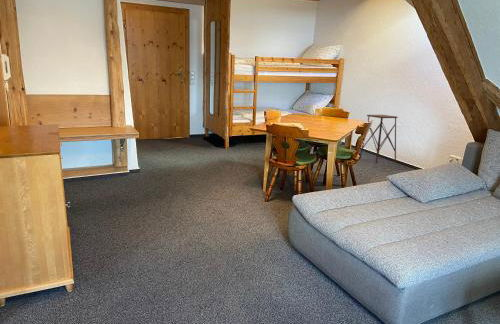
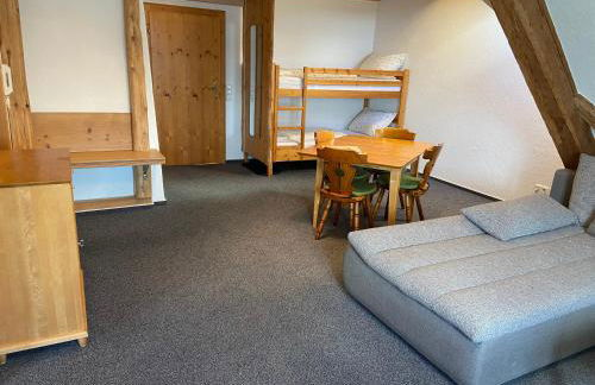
- side table [359,114,399,165]
